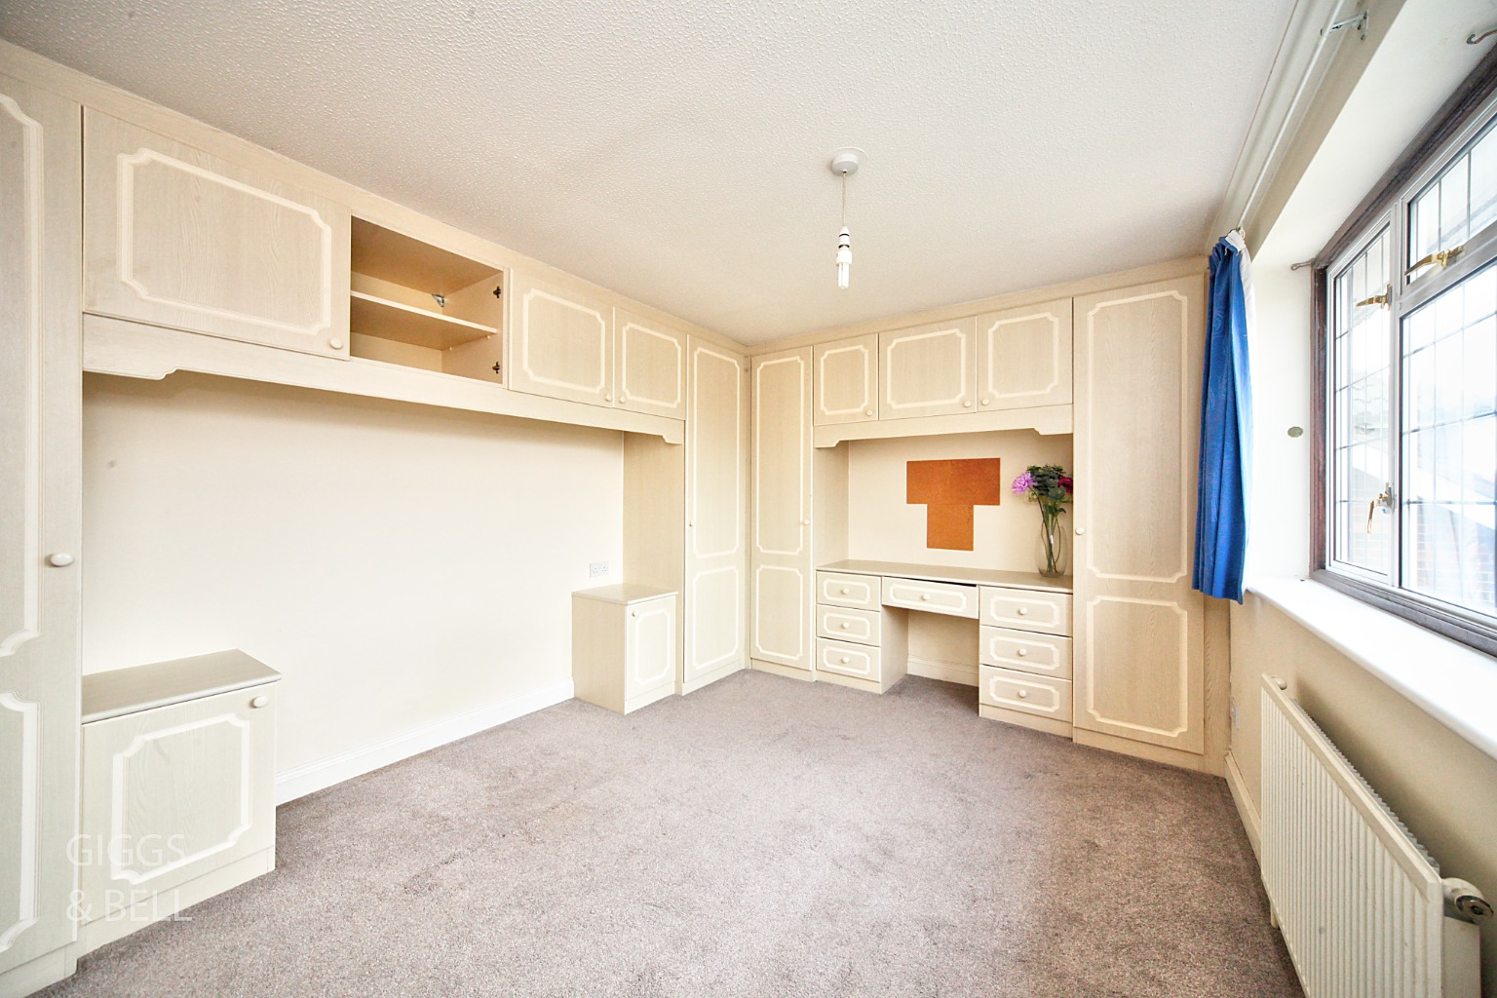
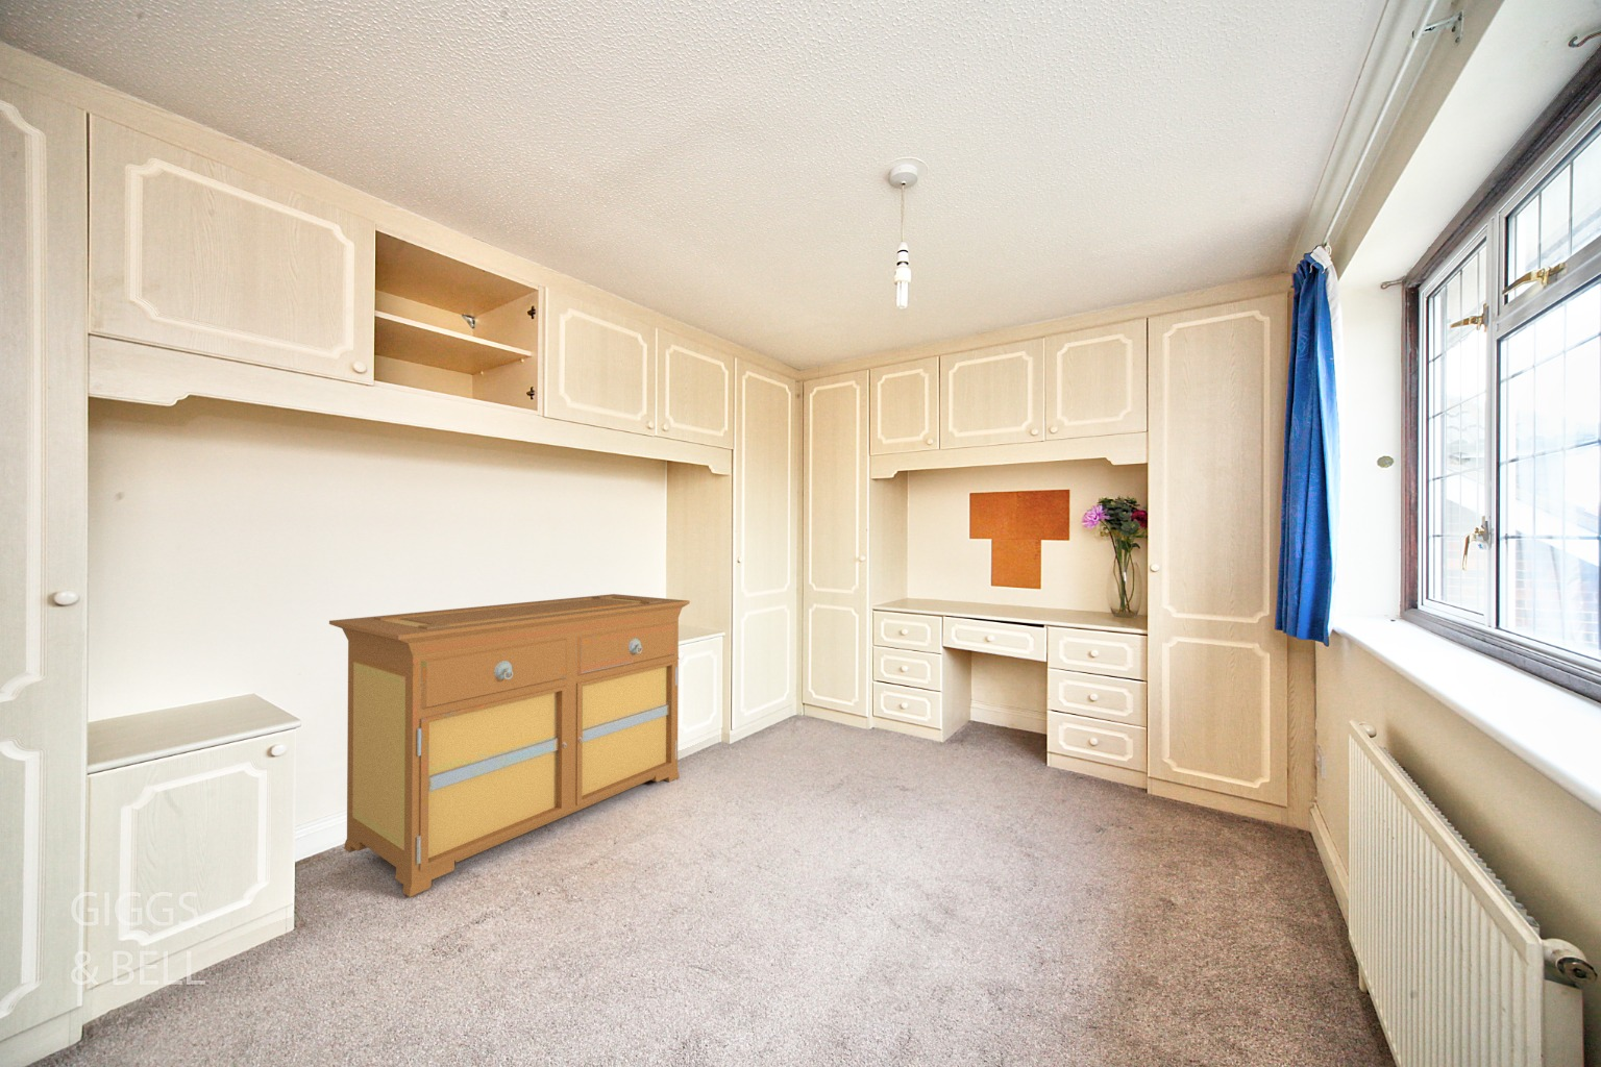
+ sideboard [329,593,691,898]
